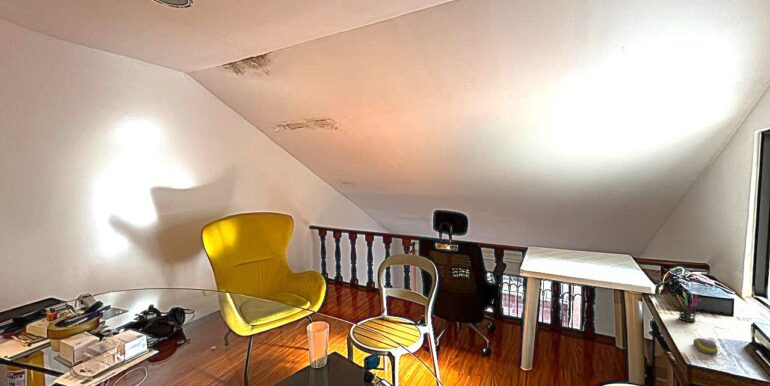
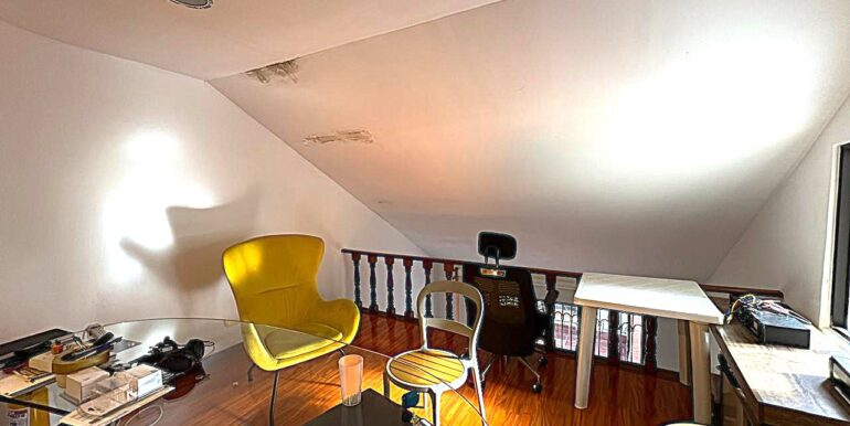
- pen holder [675,294,702,323]
- computer mouse [692,337,719,355]
